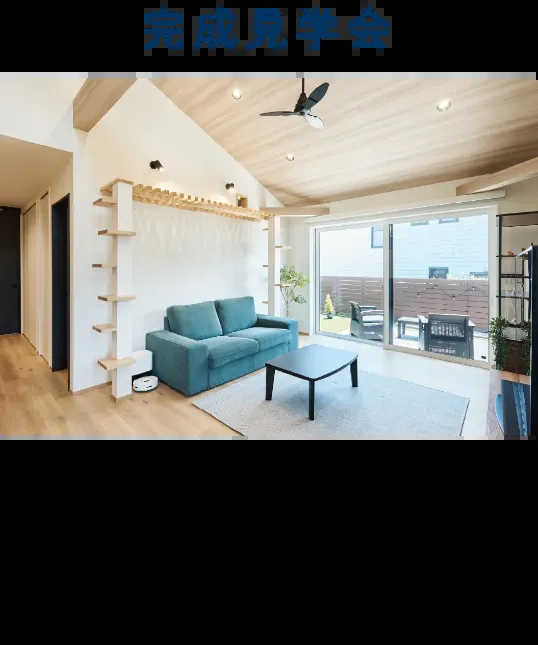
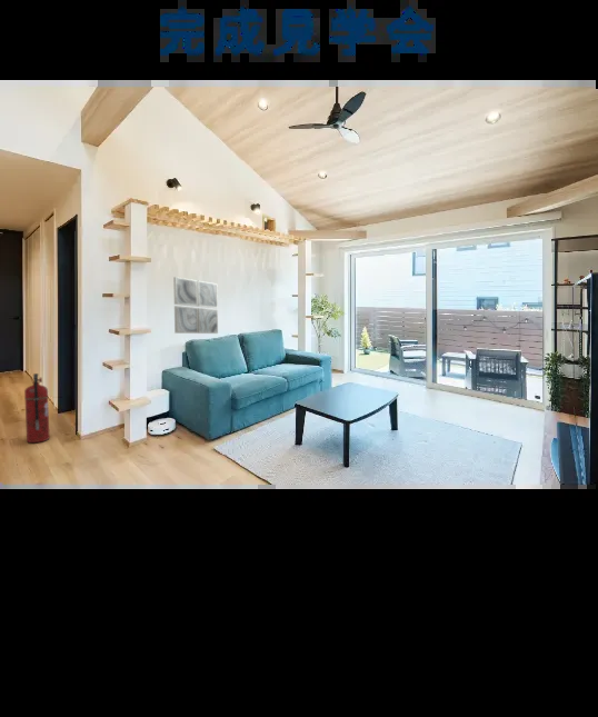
+ fire extinguisher [23,372,50,444]
+ wall art [172,276,219,335]
